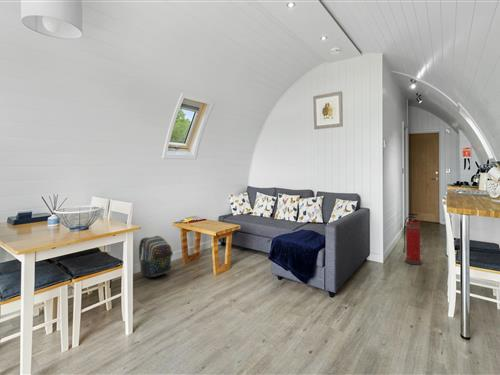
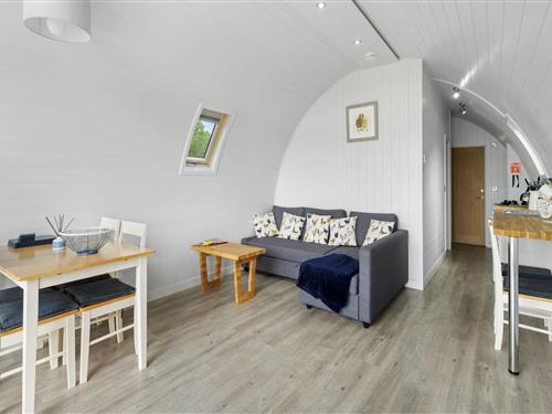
- fire extinguisher [402,213,423,265]
- backpack [138,235,174,279]
